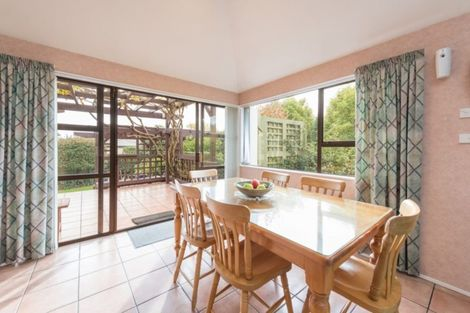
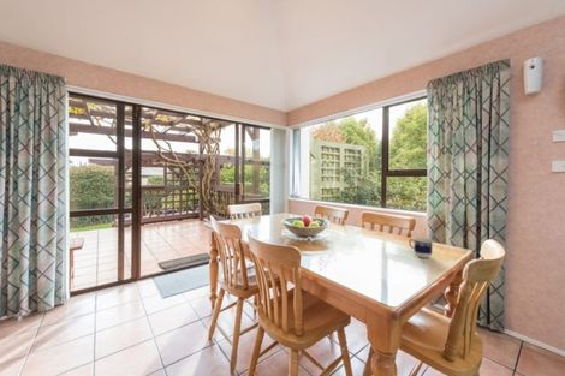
+ cup [408,237,434,259]
